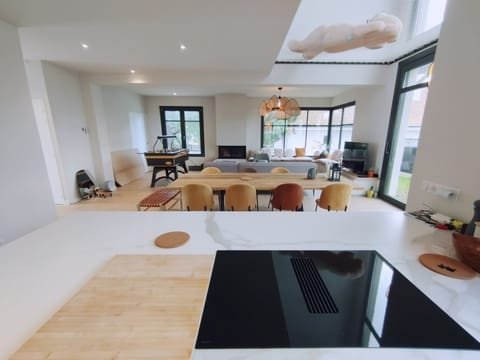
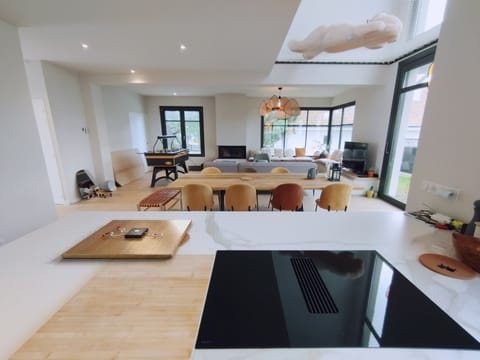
+ cutting board [60,219,193,259]
